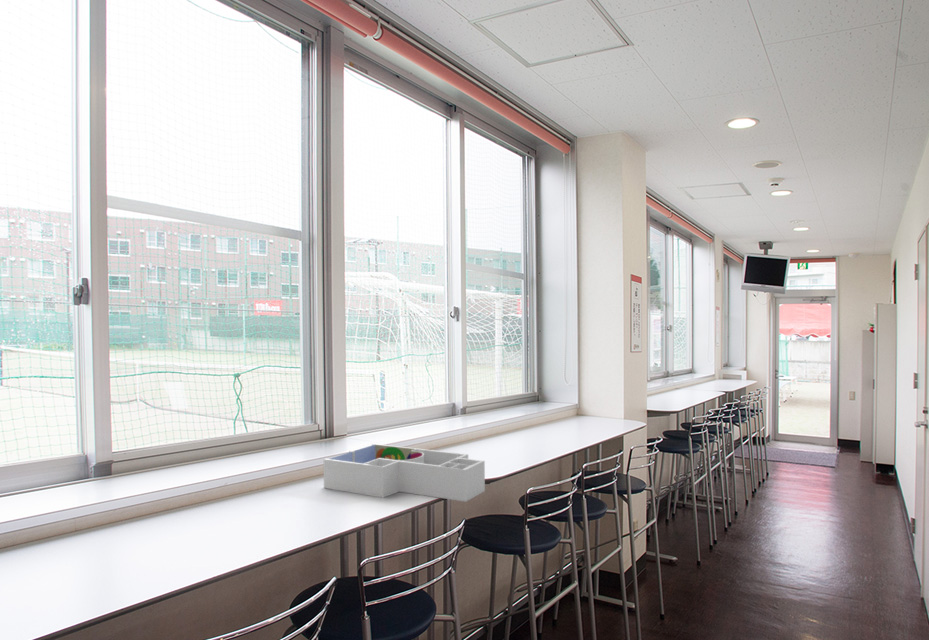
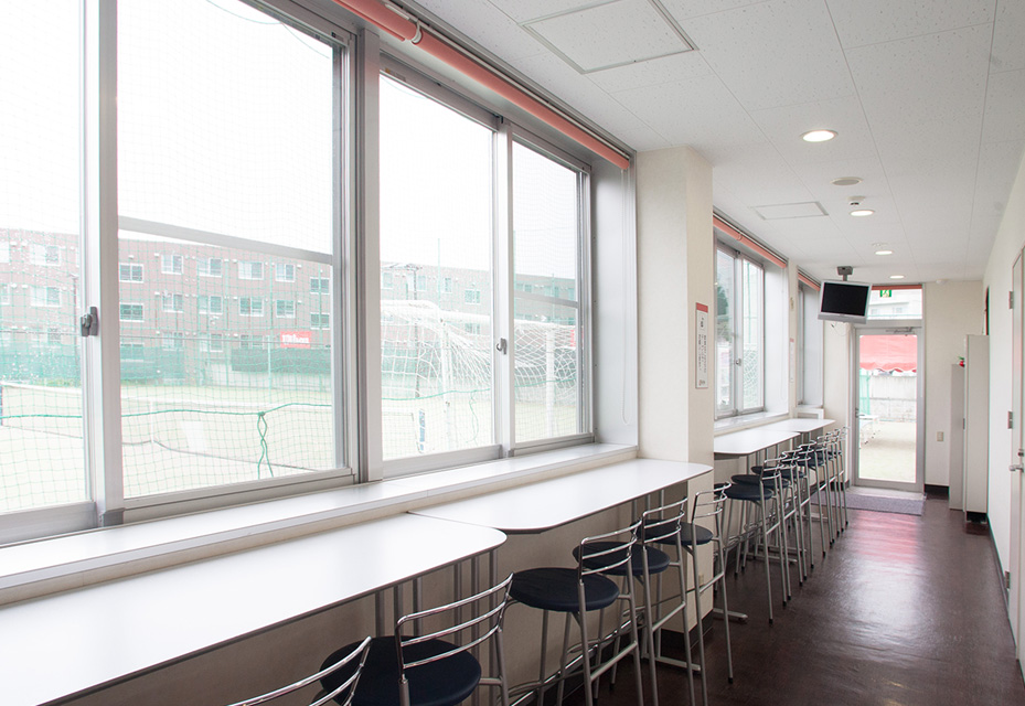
- desk organizer [323,443,486,503]
